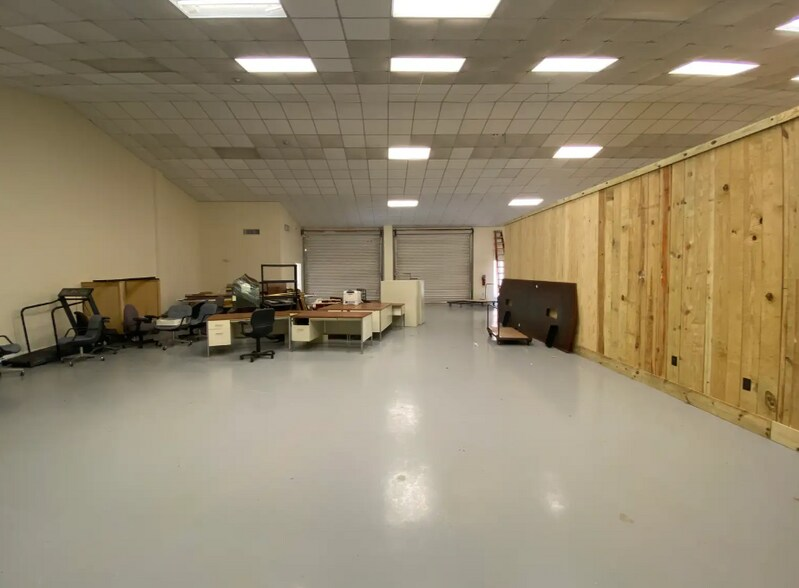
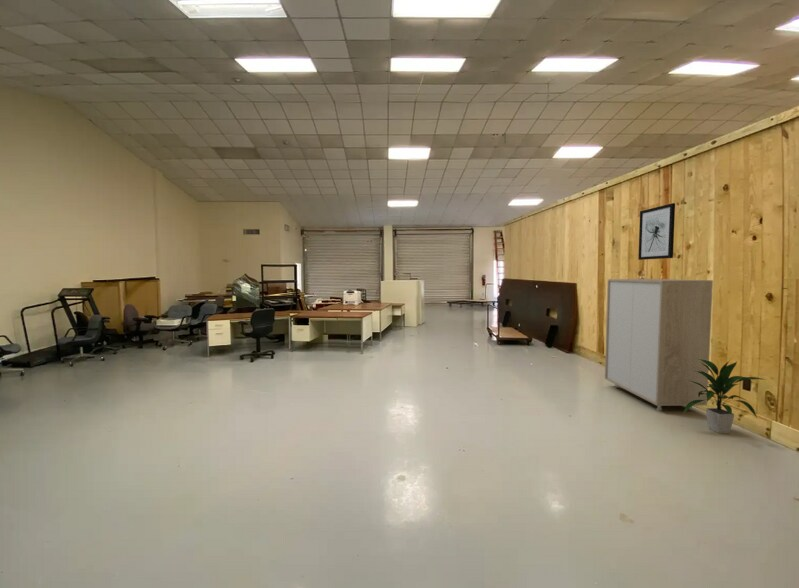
+ indoor plant [683,358,769,434]
+ wall art [637,202,676,261]
+ storage cabinet [604,278,714,411]
